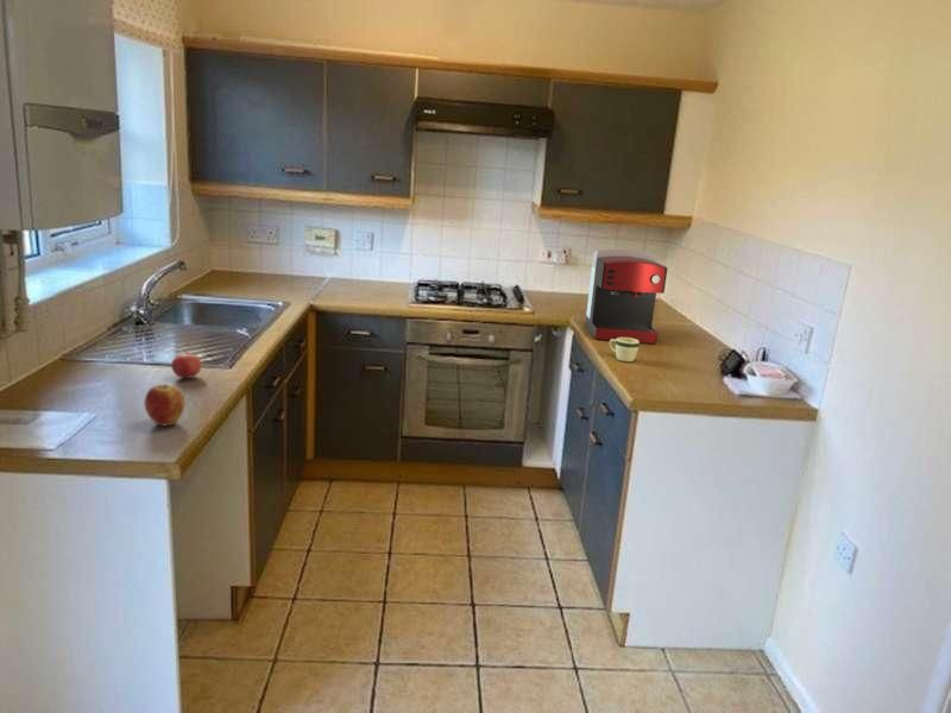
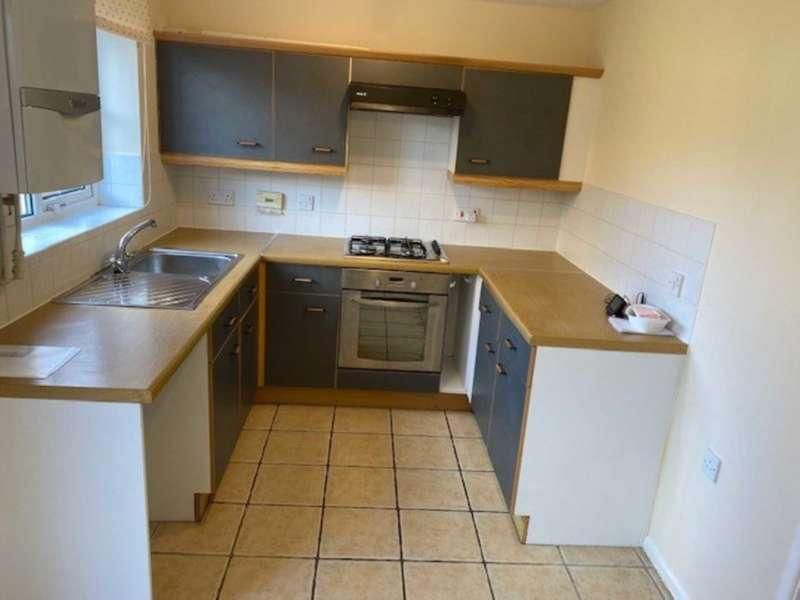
- apple [143,383,185,427]
- coffee maker [584,248,668,345]
- mug [609,337,641,362]
- pomegranate [170,351,203,379]
